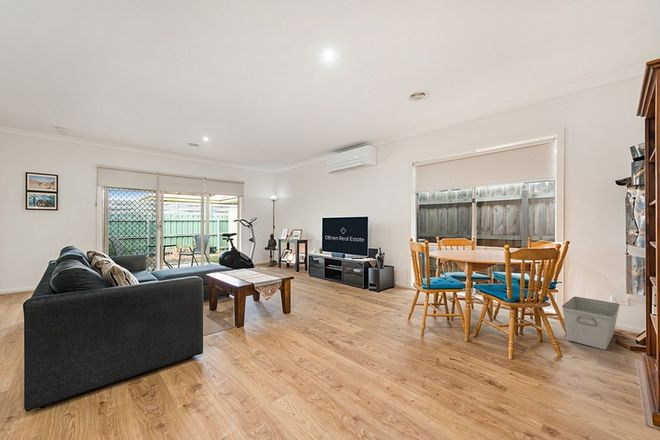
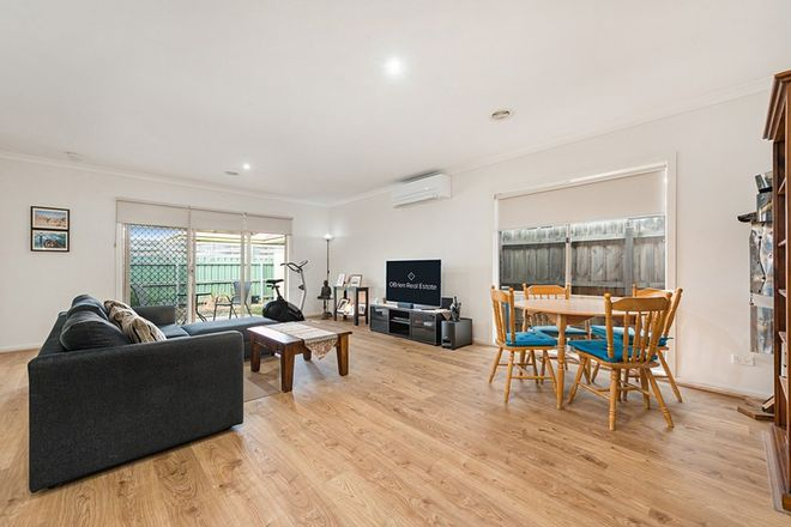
- storage bin [561,296,620,351]
